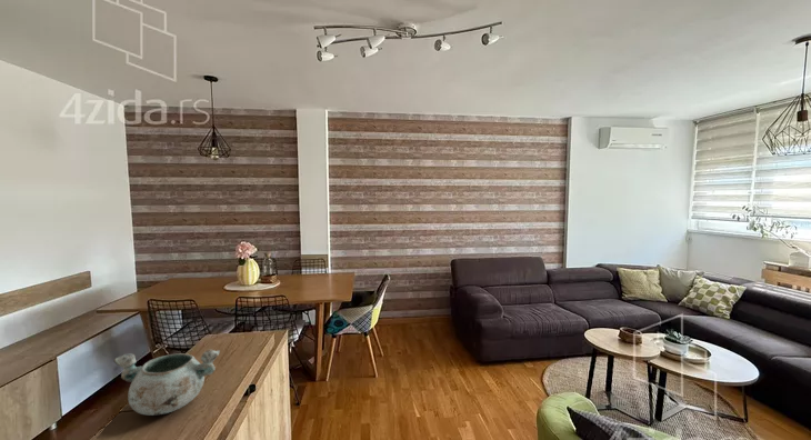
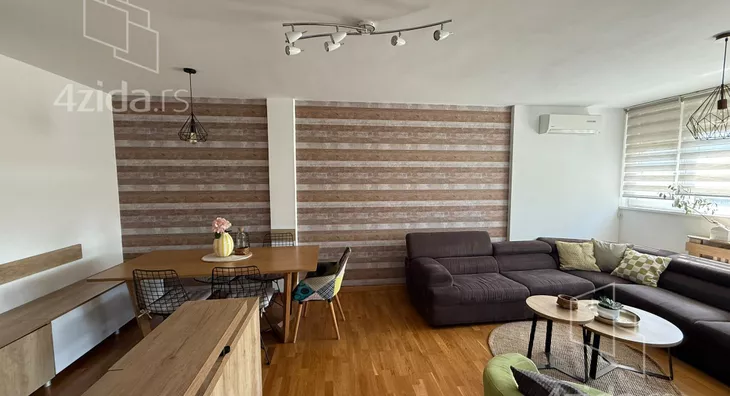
- decorative bowl [112,349,221,417]
